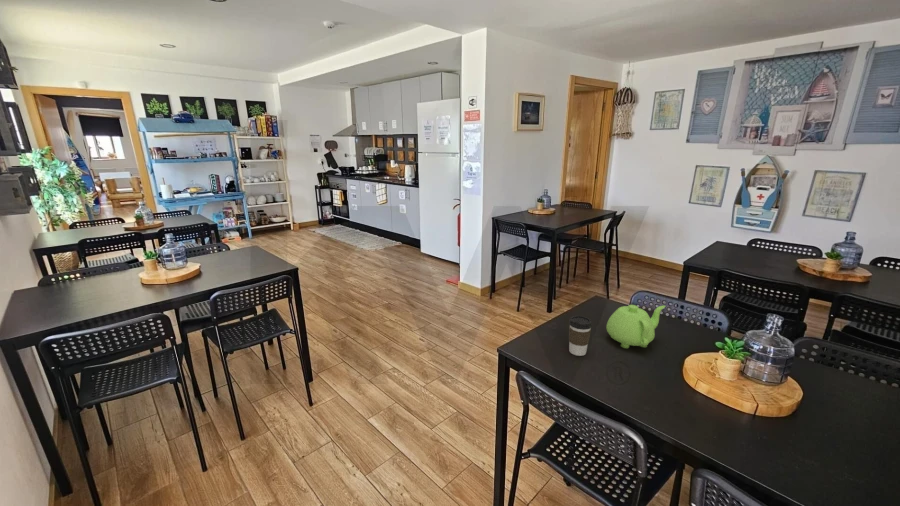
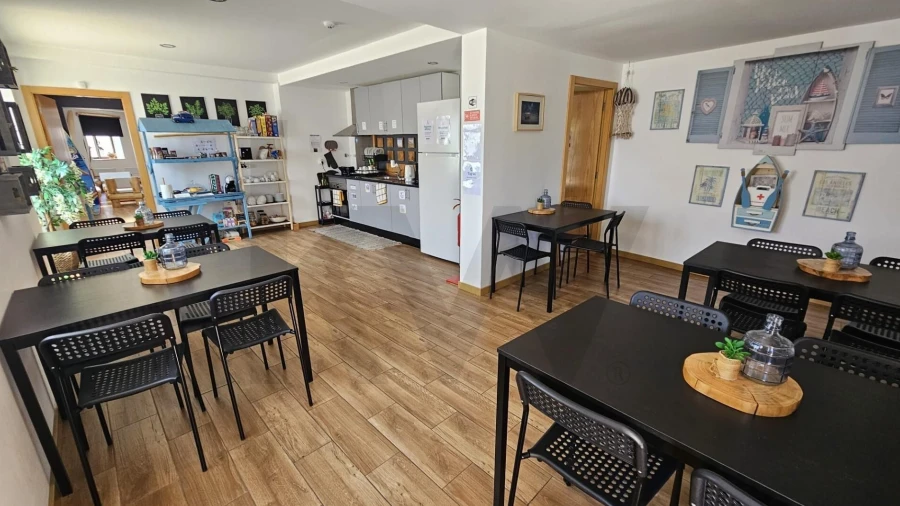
- teapot [605,304,666,349]
- coffee cup [568,315,593,357]
